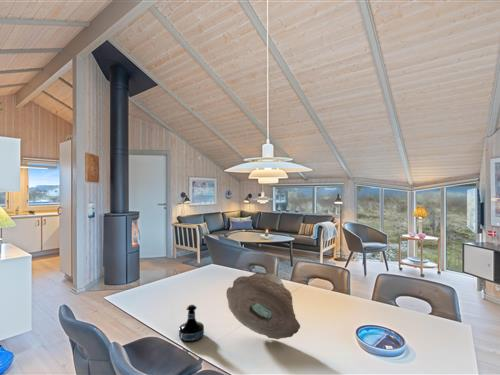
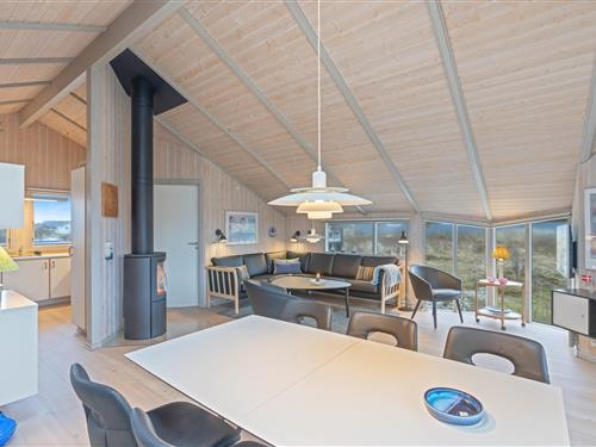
- decorative bowl [225,271,301,340]
- tequila bottle [178,304,205,343]
